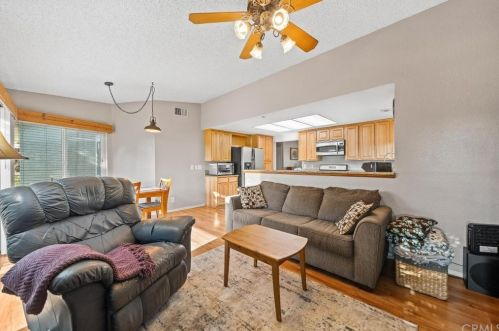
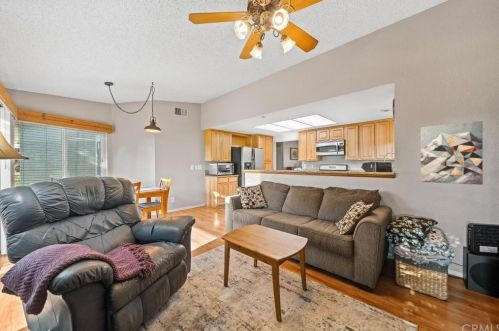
+ wall art [420,120,484,186]
